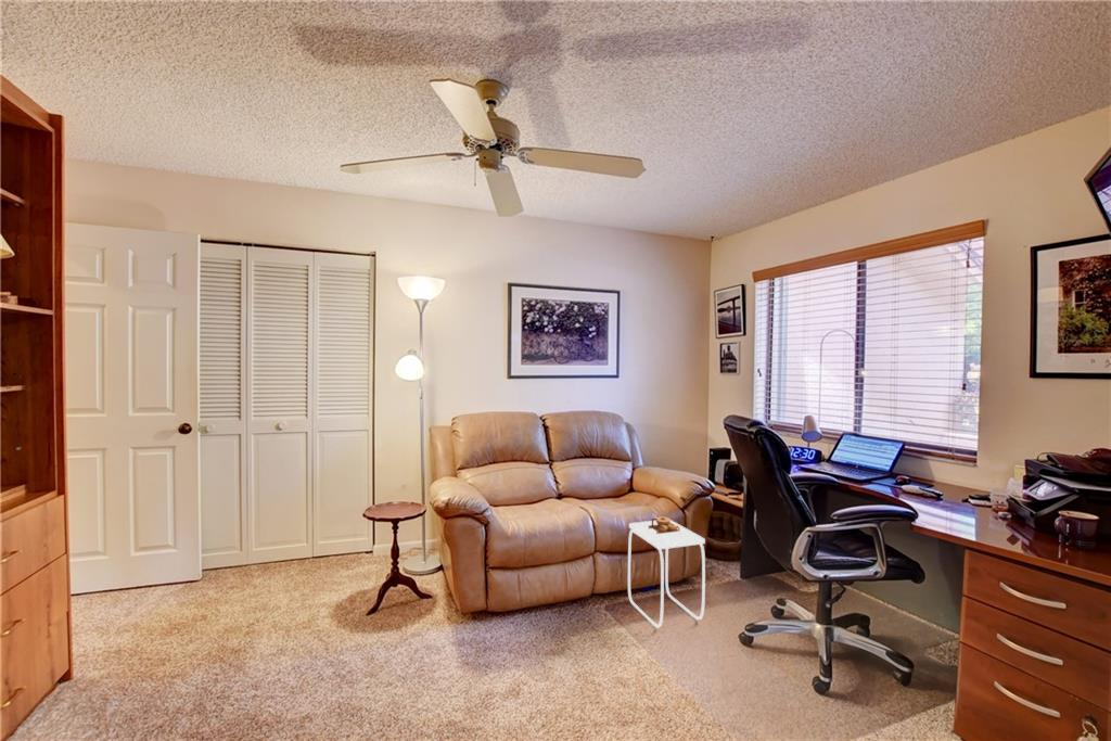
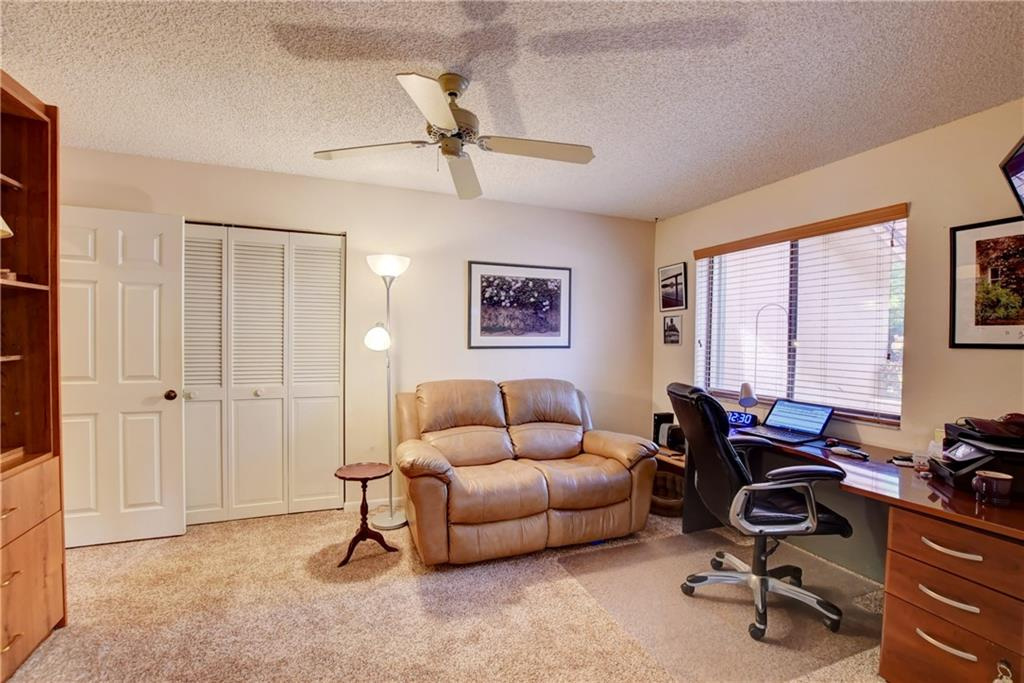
- side table [627,516,706,628]
